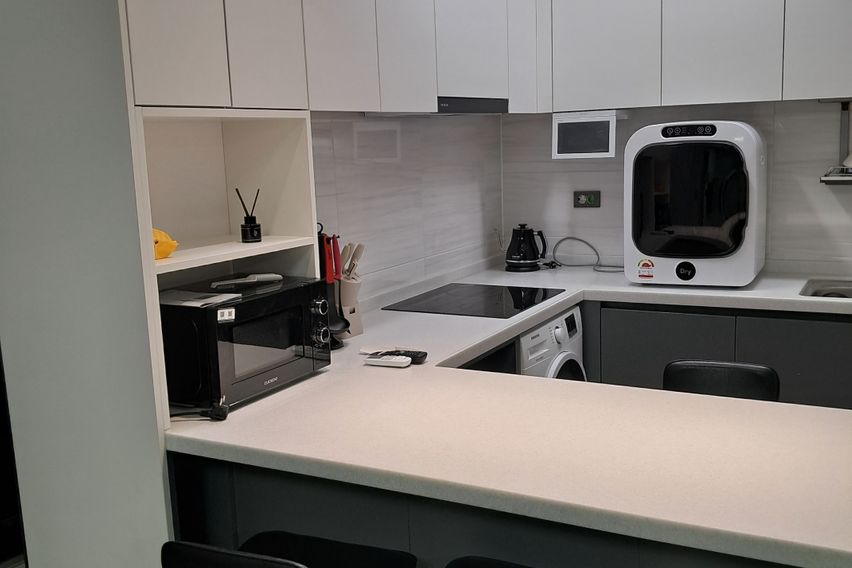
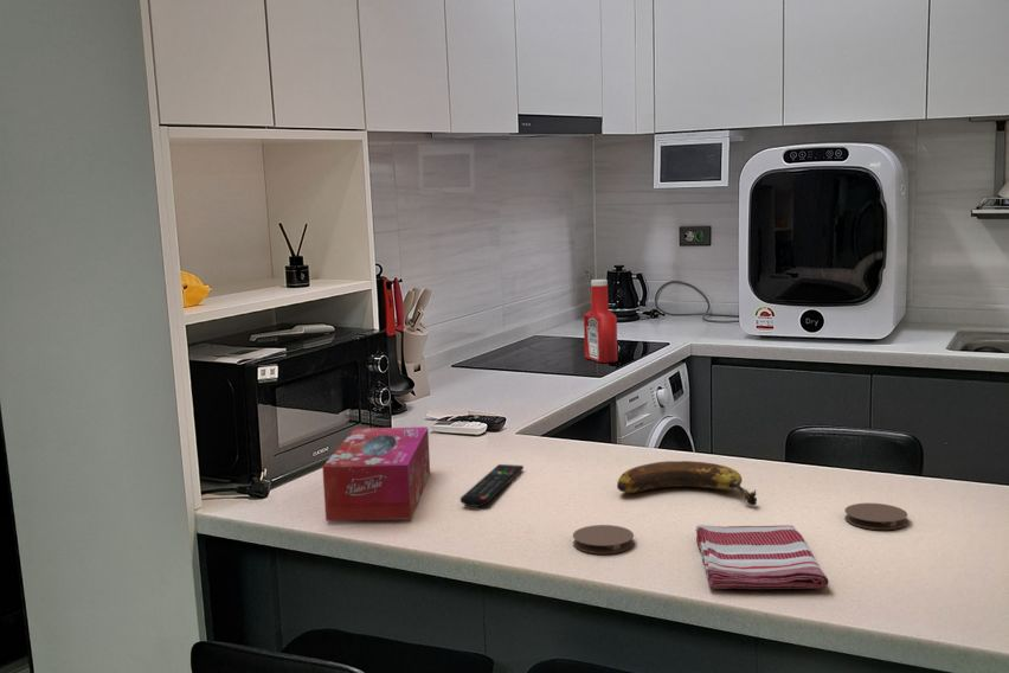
+ soap bottle [583,278,618,364]
+ tissue box [321,425,431,523]
+ remote control [459,463,525,508]
+ coaster [572,524,635,555]
+ coaster [843,502,908,531]
+ dish towel [694,524,830,590]
+ banana [616,460,758,507]
